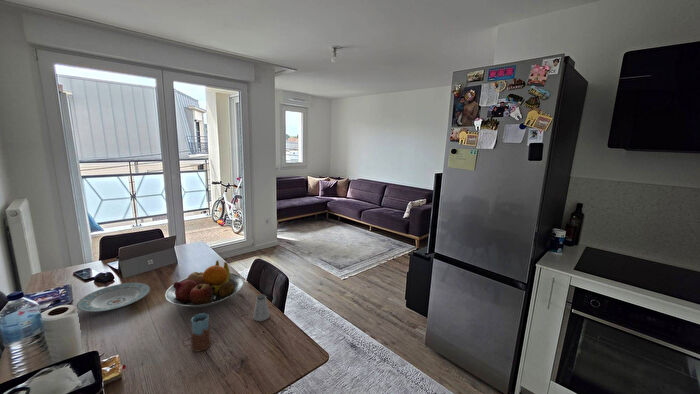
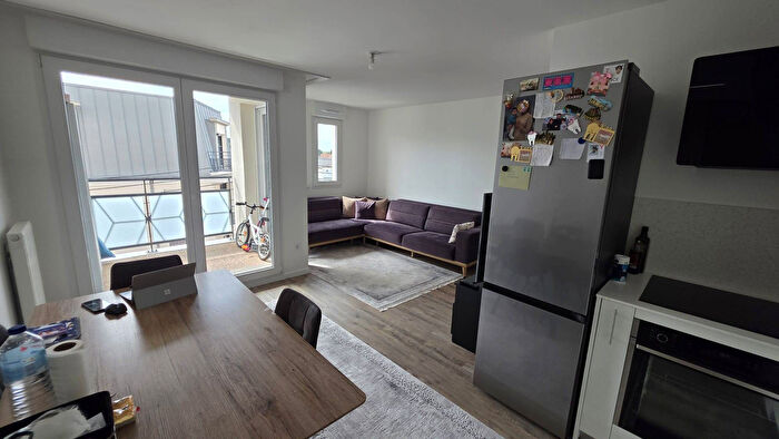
- drinking glass [182,312,212,353]
- saltshaker [252,293,271,322]
- fruit bowl [164,260,245,308]
- plate [76,282,151,313]
